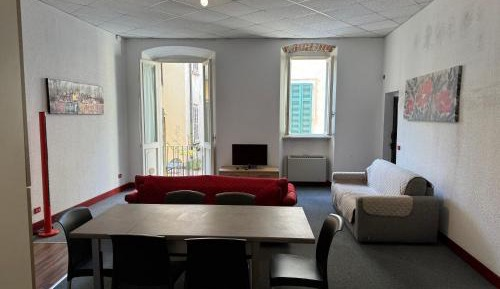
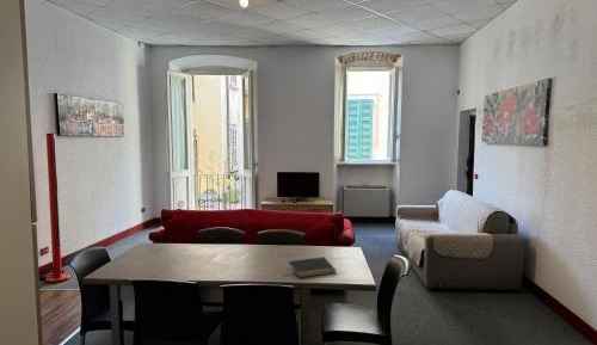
+ notepad [287,255,337,278]
